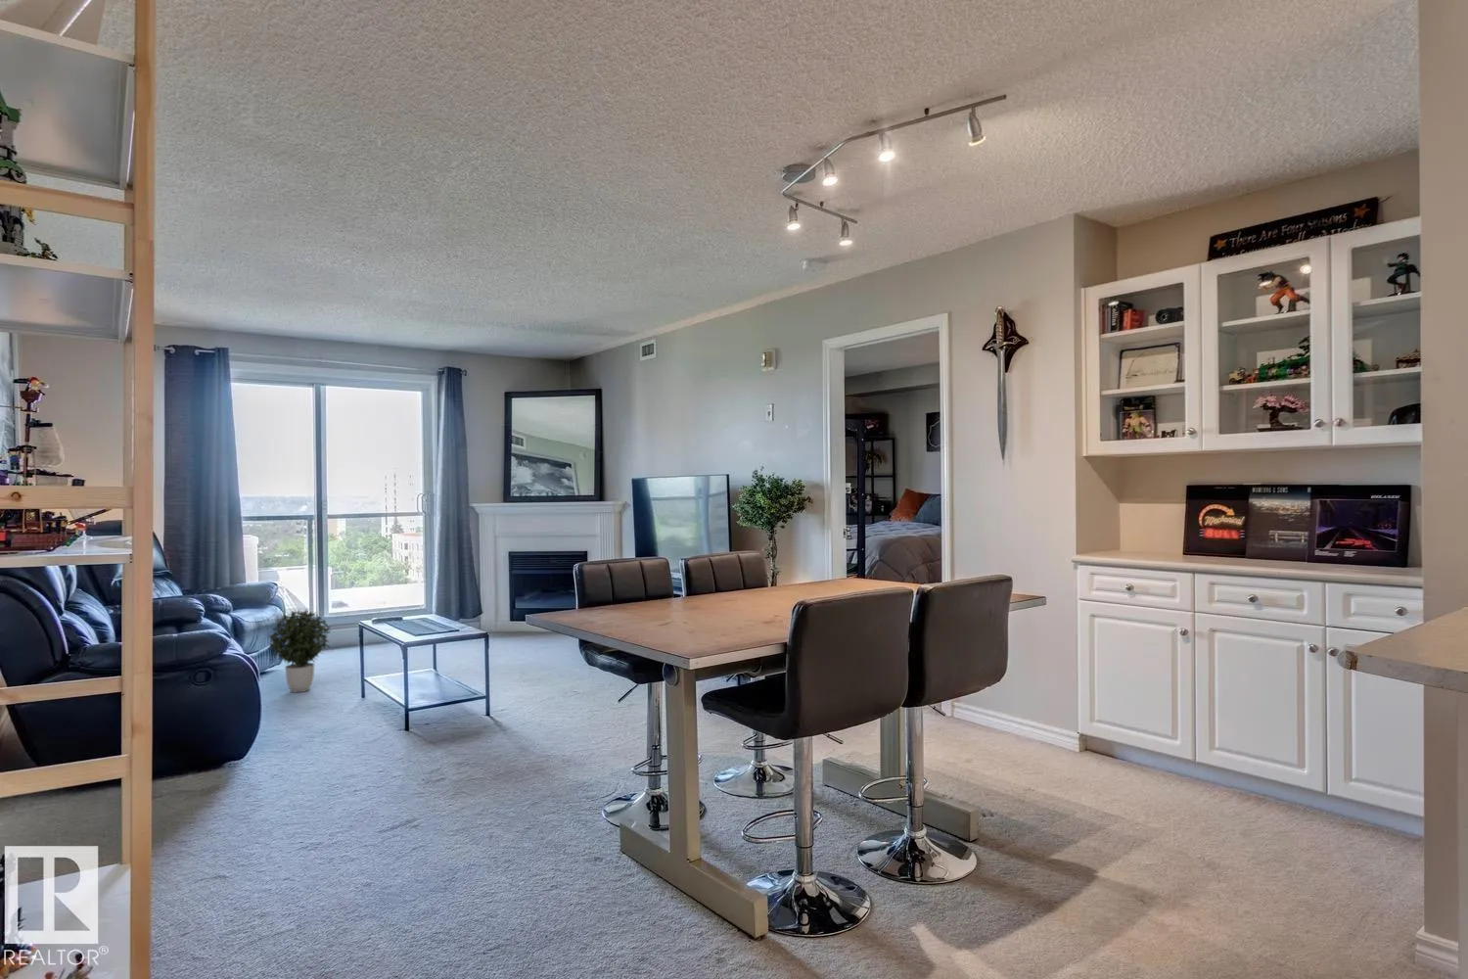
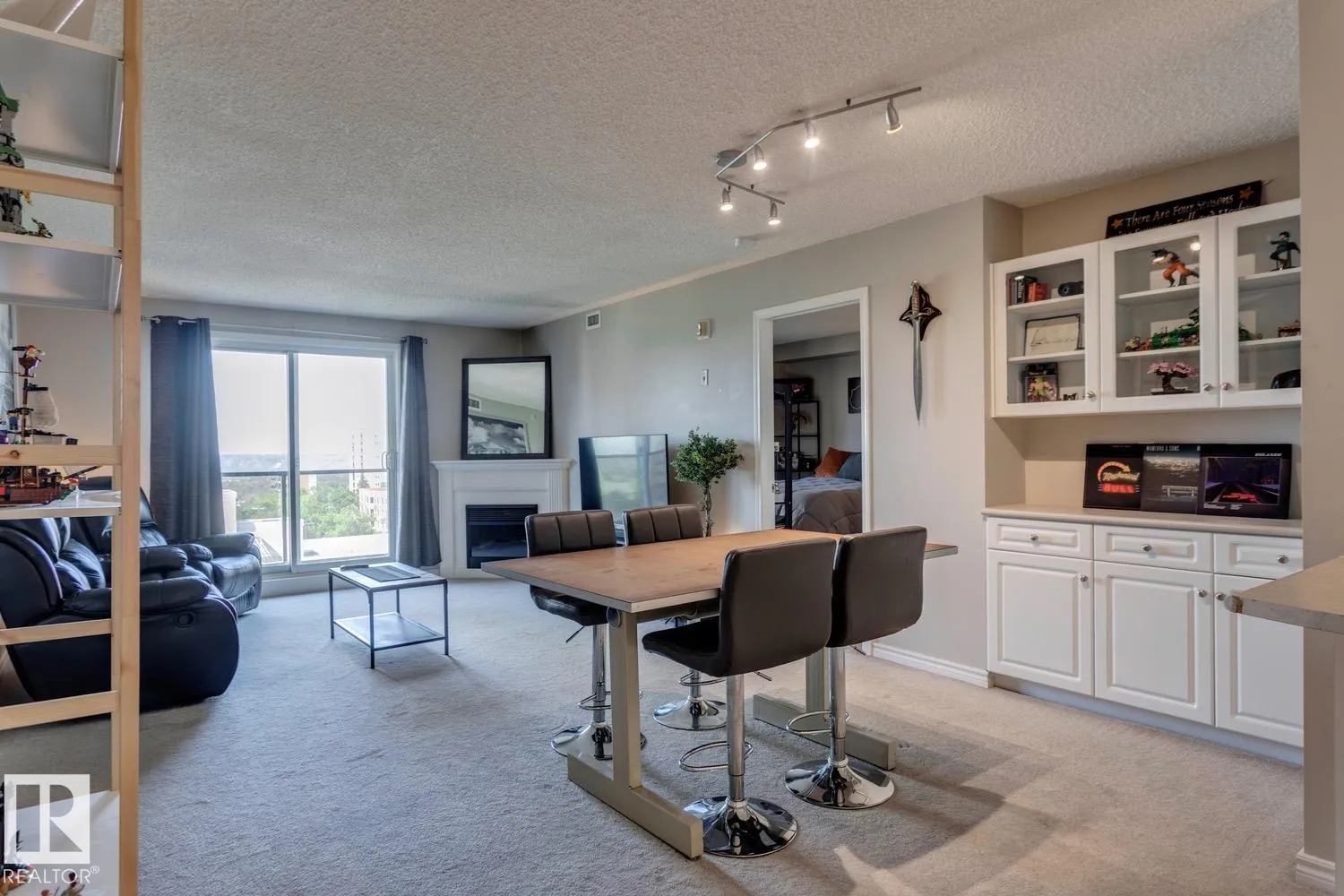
- potted plant [265,608,333,693]
